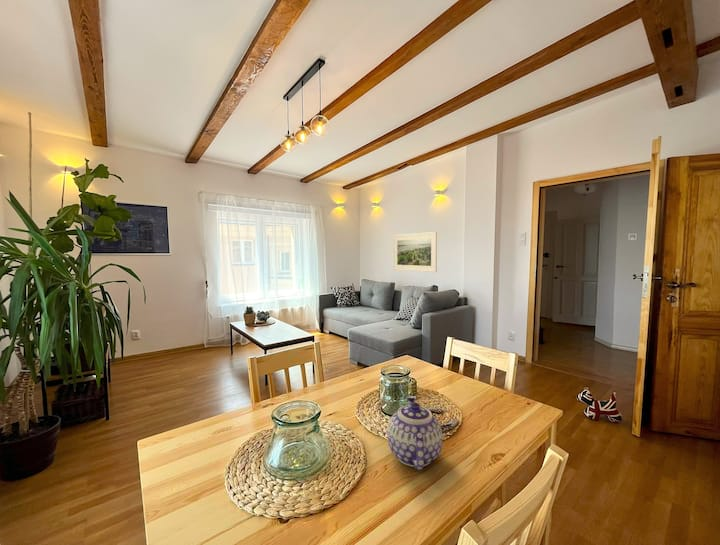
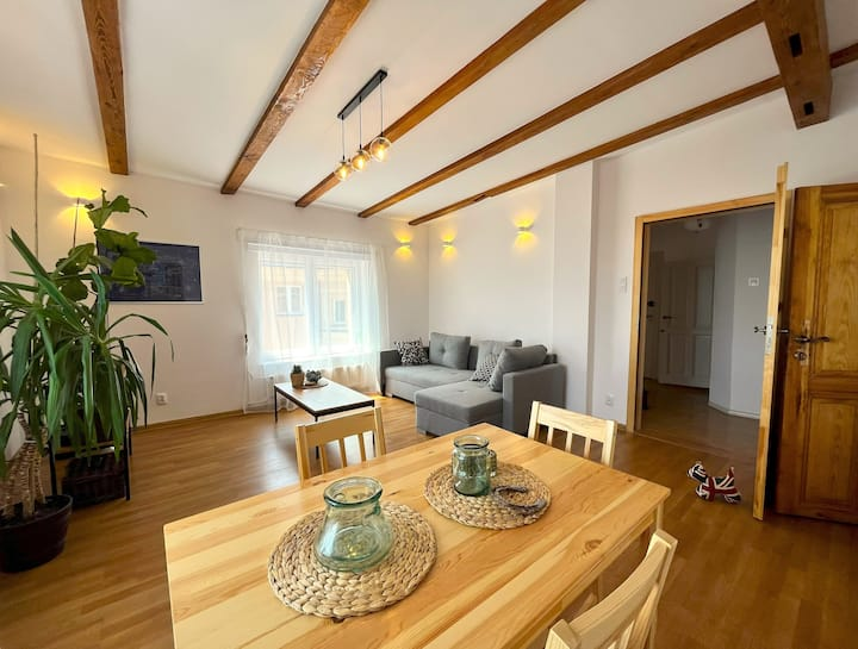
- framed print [392,231,438,273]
- teapot [387,395,443,471]
